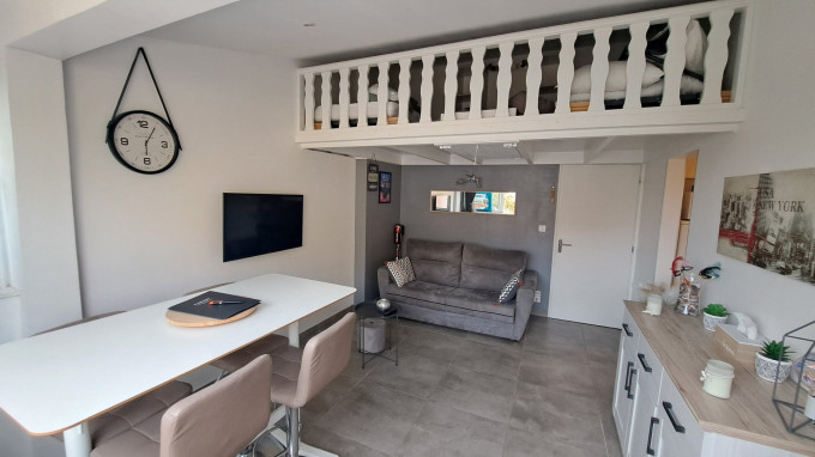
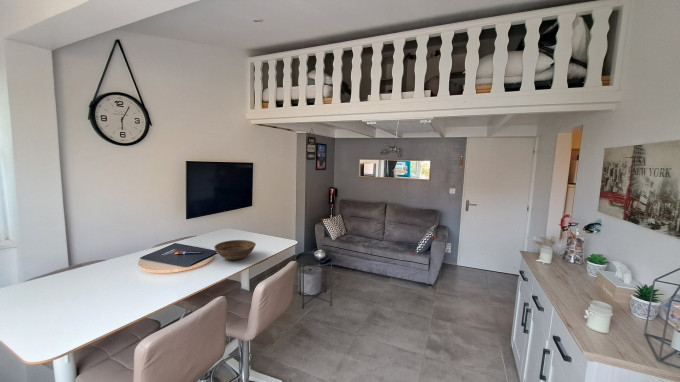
+ bowl [213,239,257,261]
